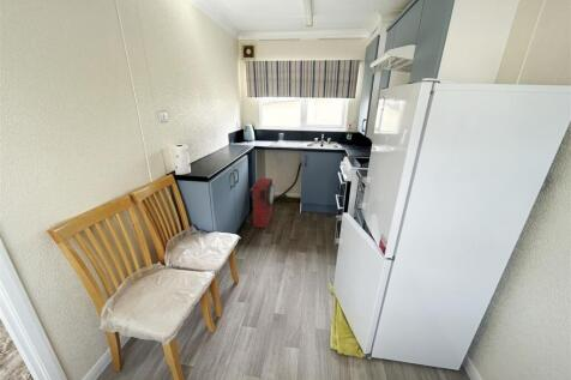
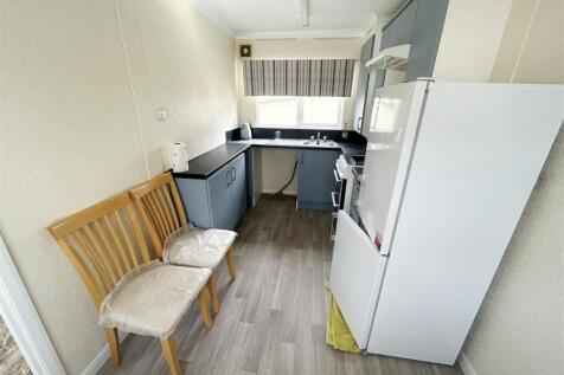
- trash bin [248,176,276,229]
